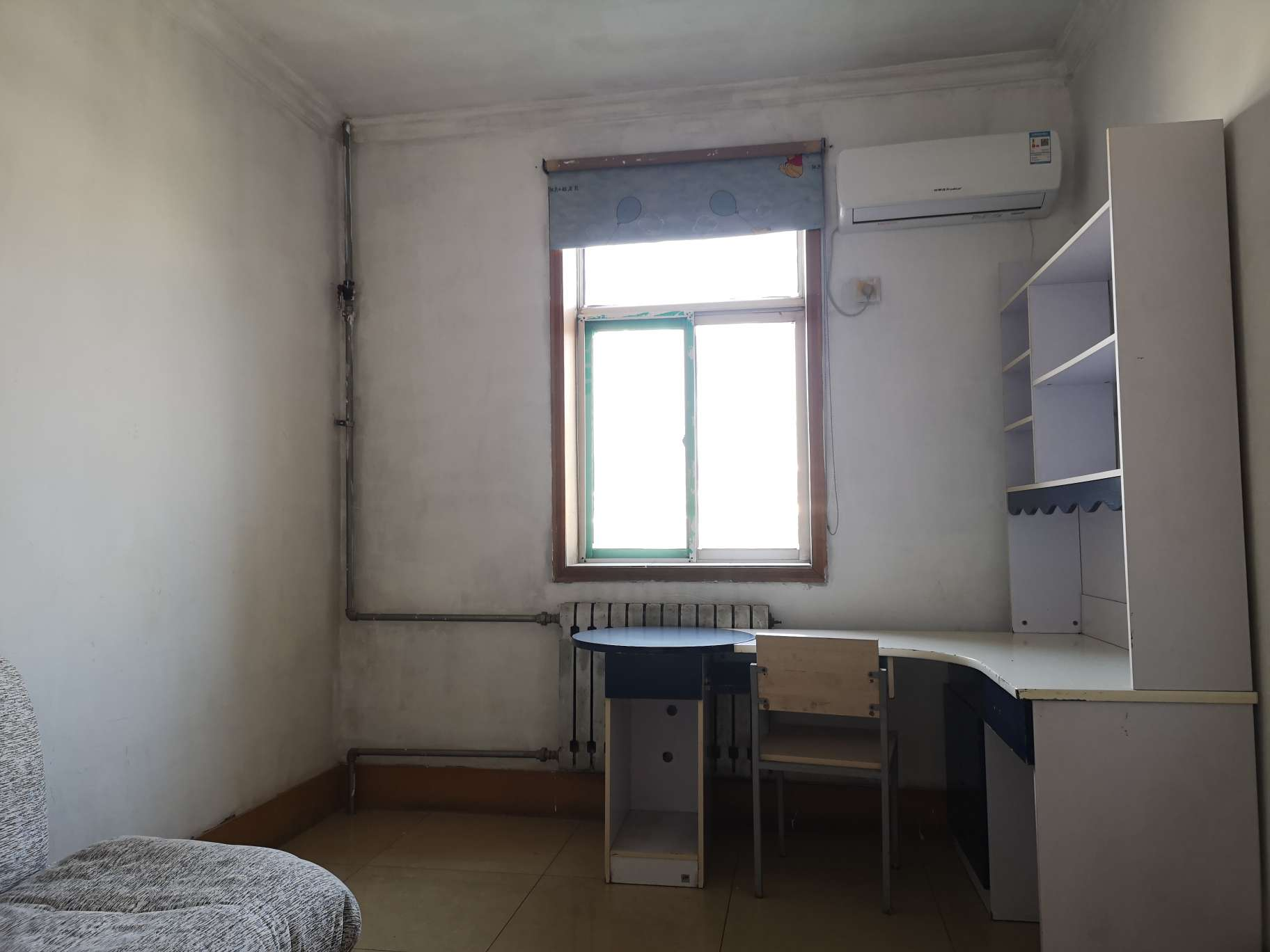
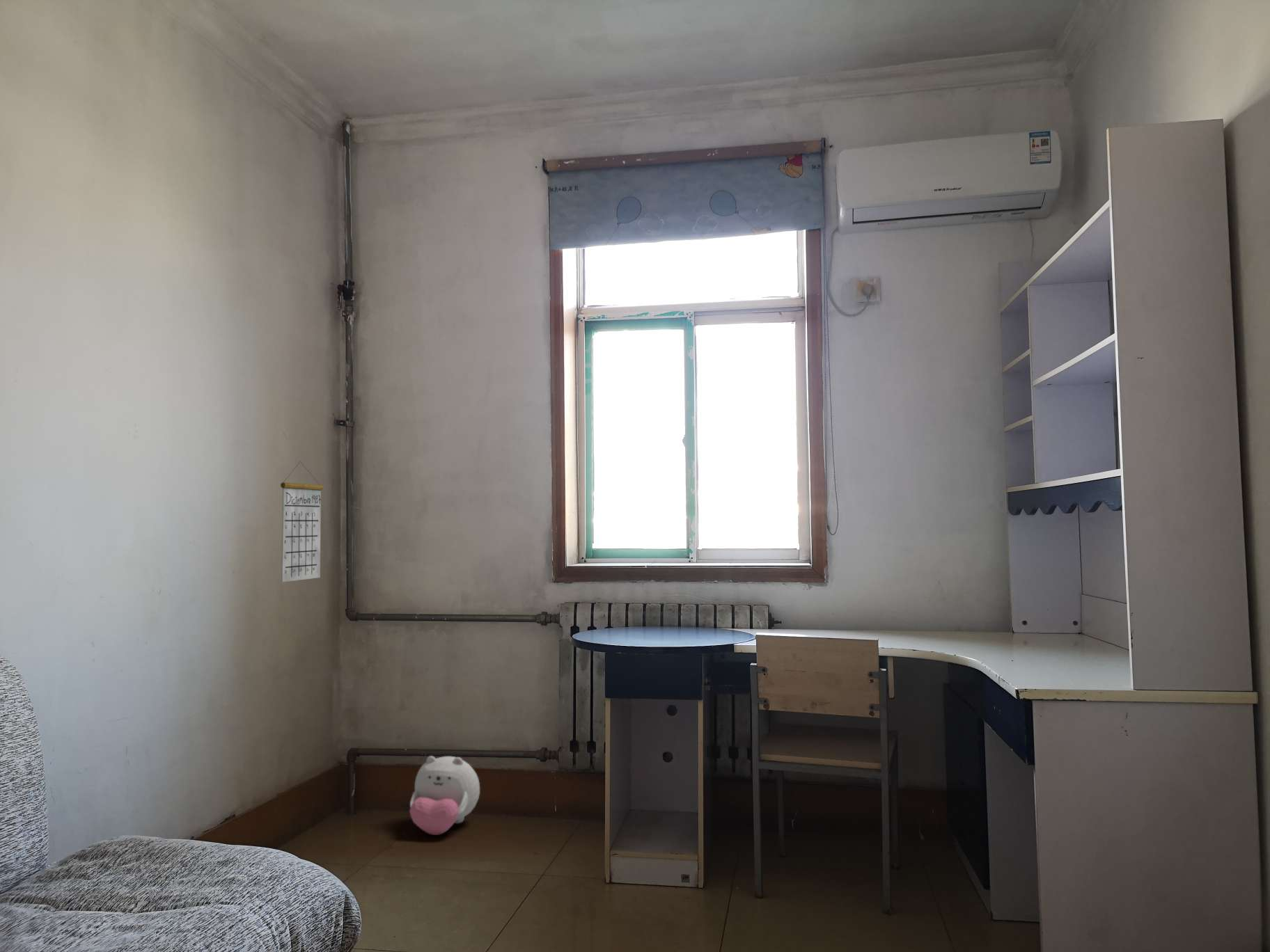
+ calendar [280,461,324,582]
+ plush toy [409,755,480,836]
